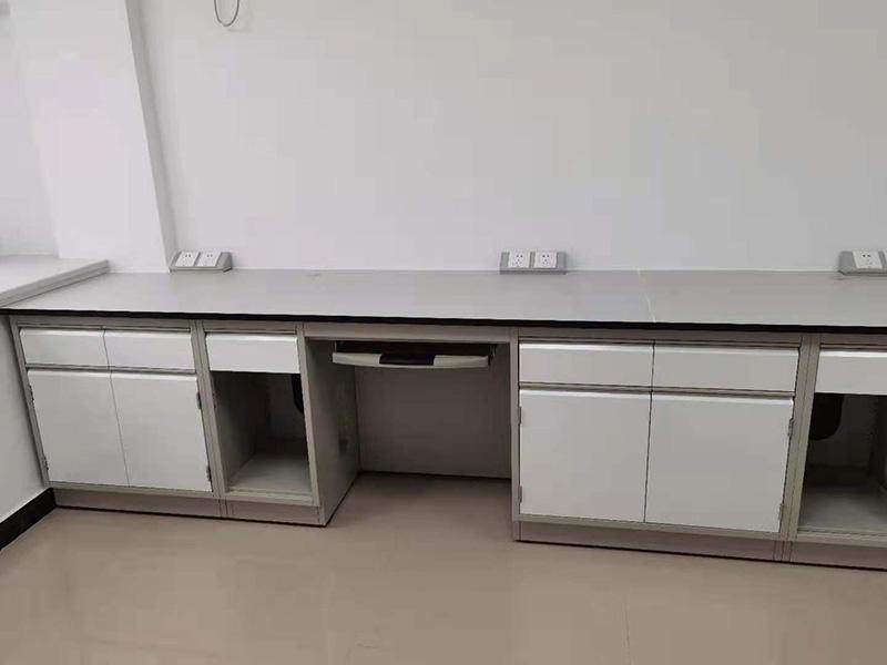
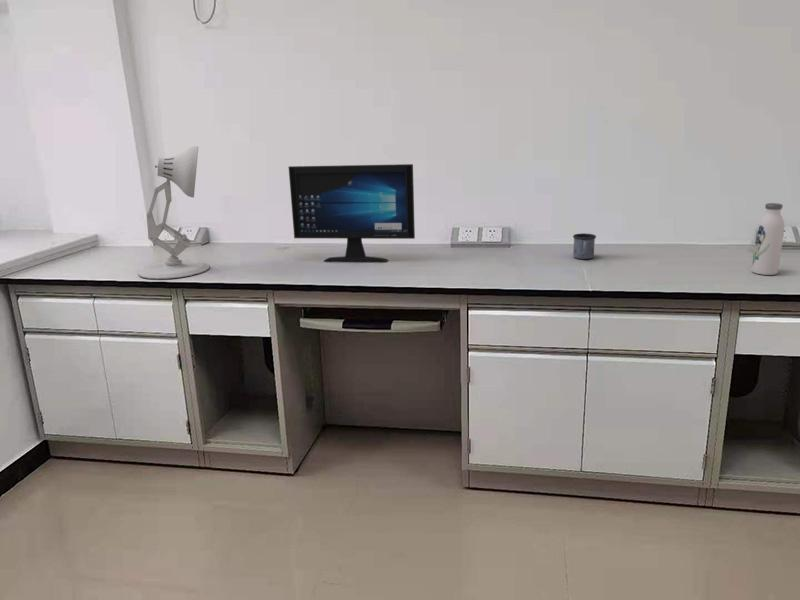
+ water bottle [751,202,785,276]
+ mug [572,232,597,260]
+ desk lamp [138,145,211,280]
+ computer monitor [287,163,416,263]
